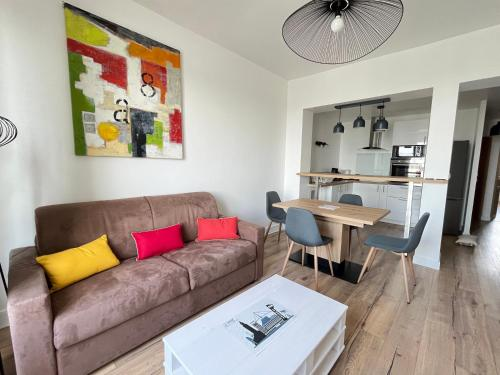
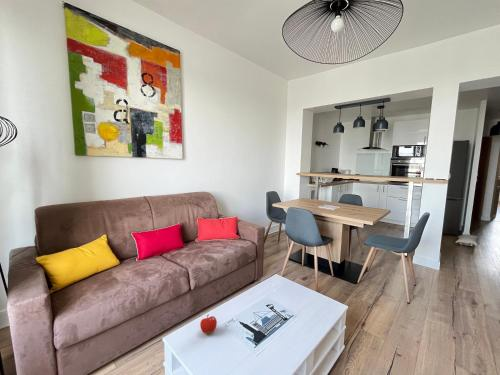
+ fruit [199,313,218,335]
